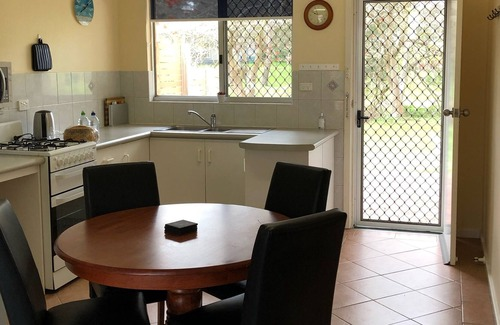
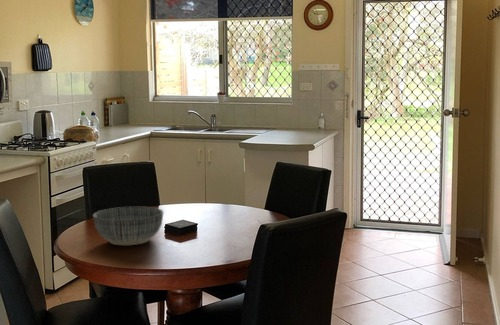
+ bowl [92,206,165,246]
